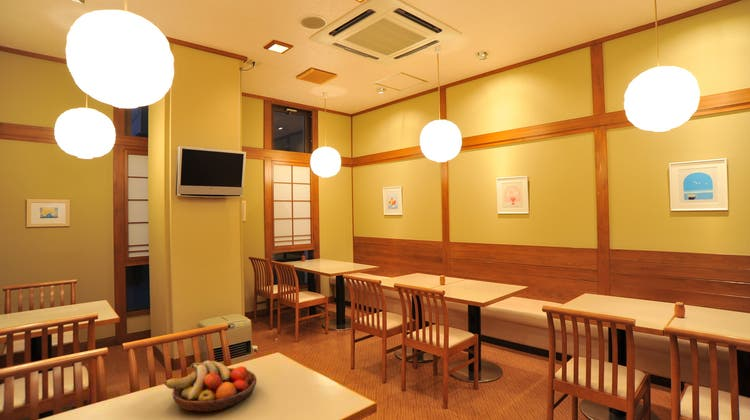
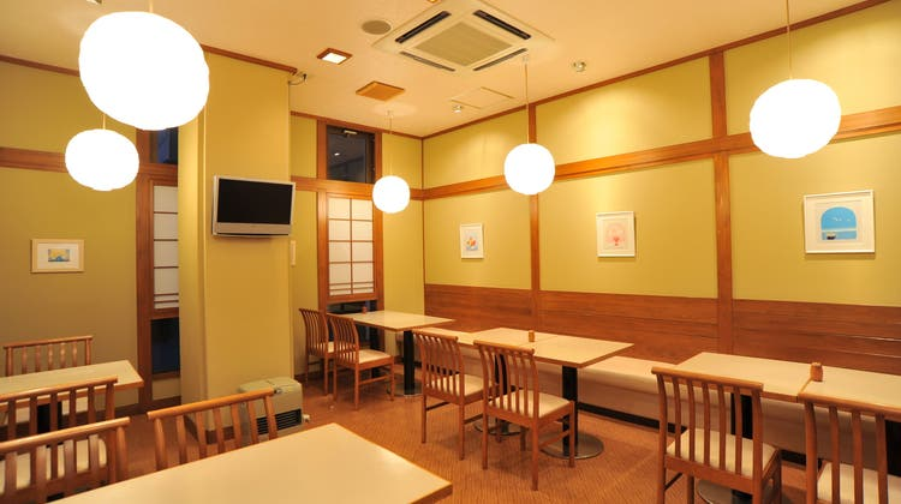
- fruit bowl [163,360,258,413]
